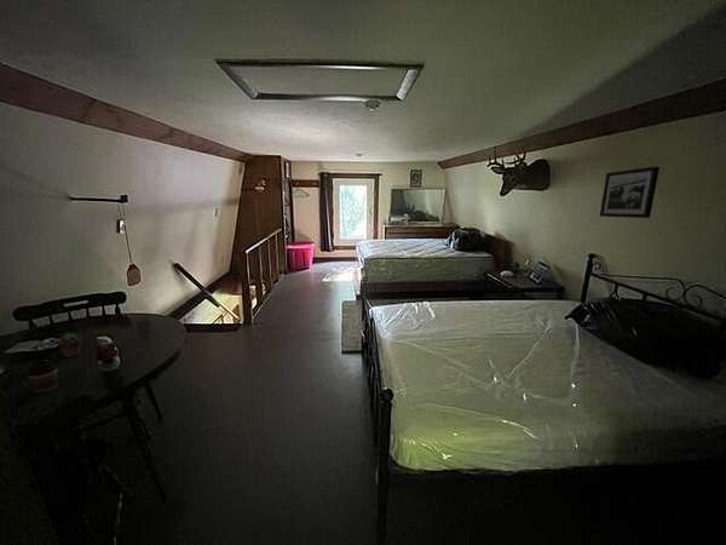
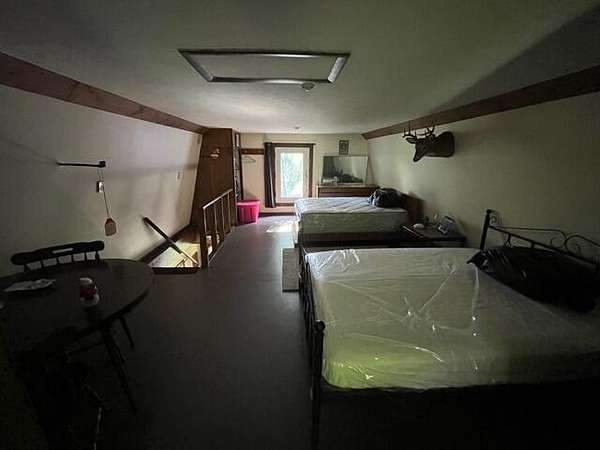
- picture frame [599,165,661,219]
- potted succulent [56,332,82,360]
- coffee cup [25,358,59,395]
